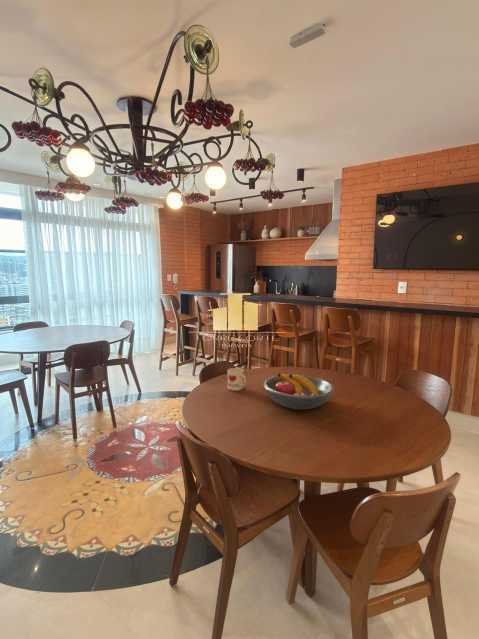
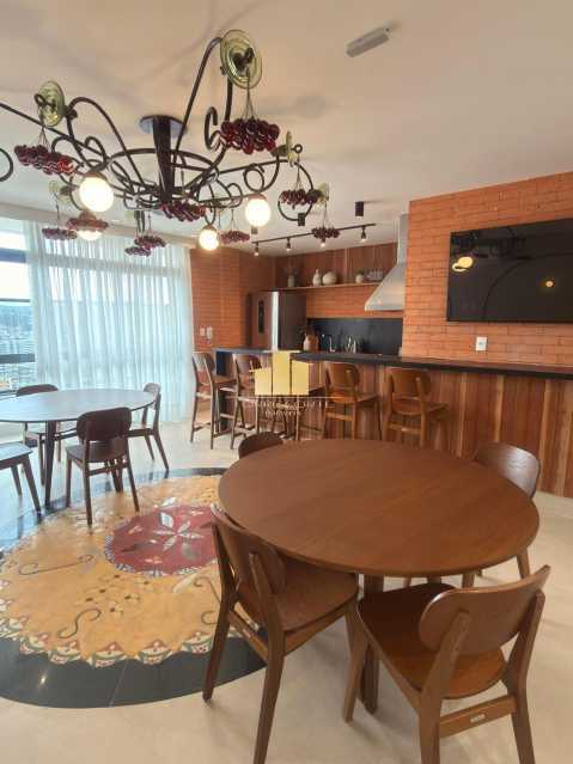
- fruit bowl [262,372,335,411]
- mug [227,367,247,392]
